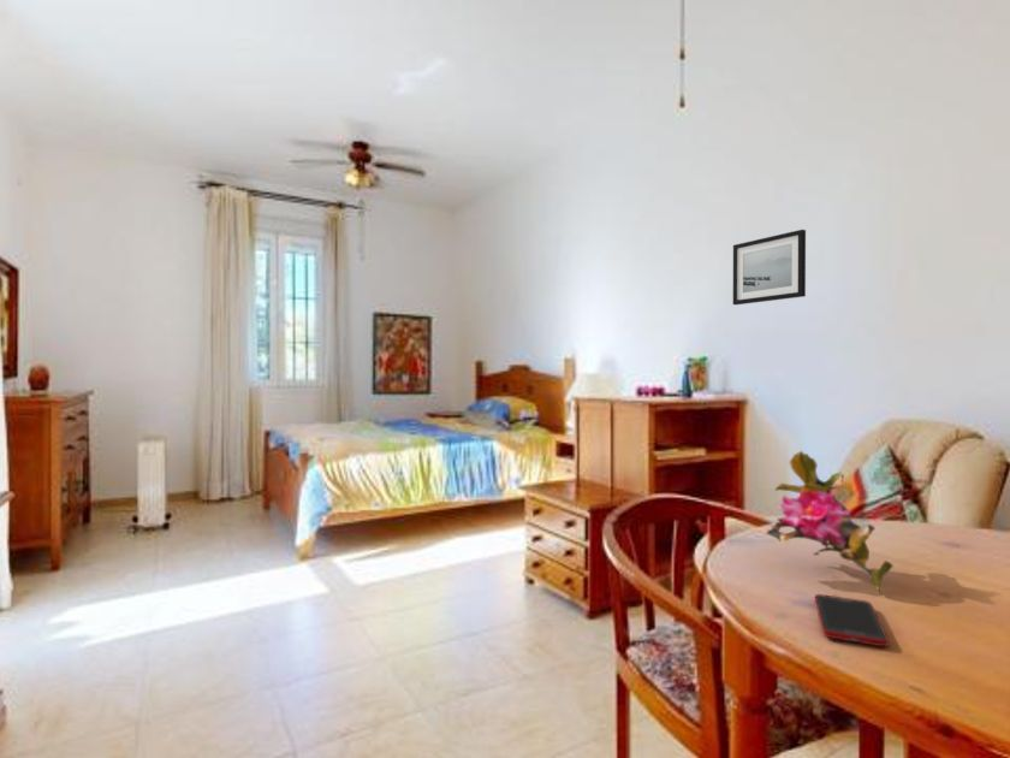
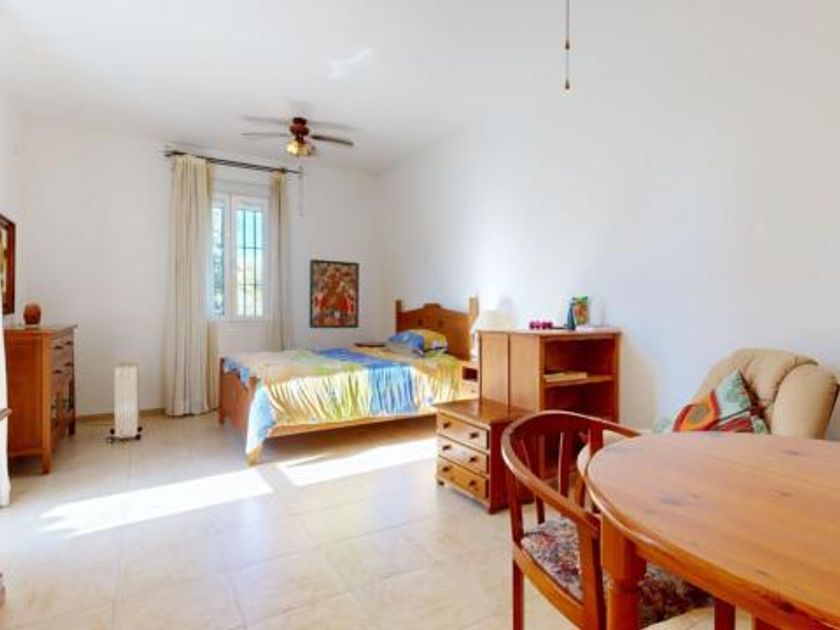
- flower [765,450,895,597]
- wall art [732,229,807,306]
- cell phone [814,593,890,647]
